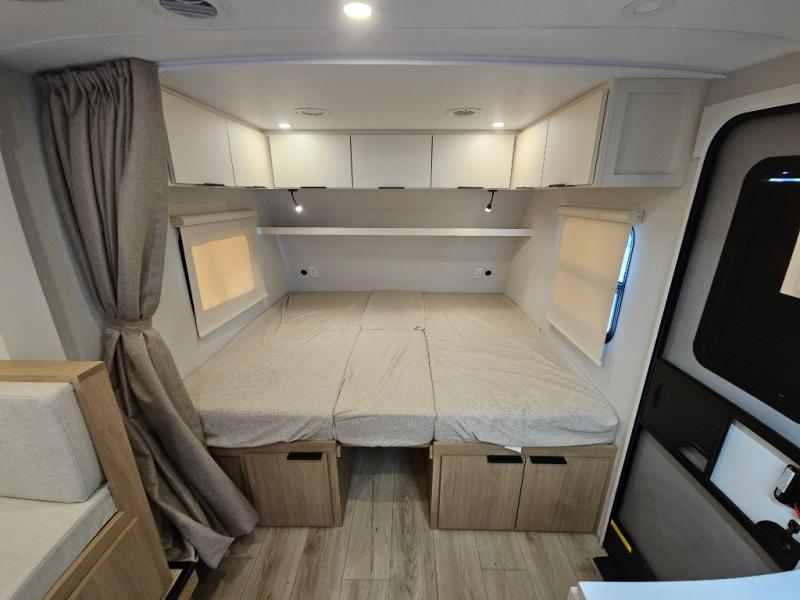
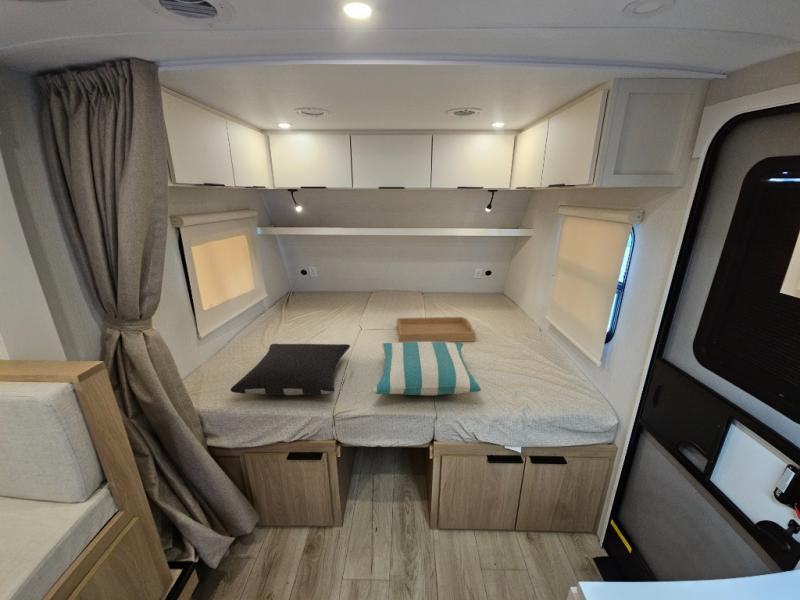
+ pillow [371,342,482,396]
+ pillow [229,343,351,396]
+ serving tray [396,316,476,343]
